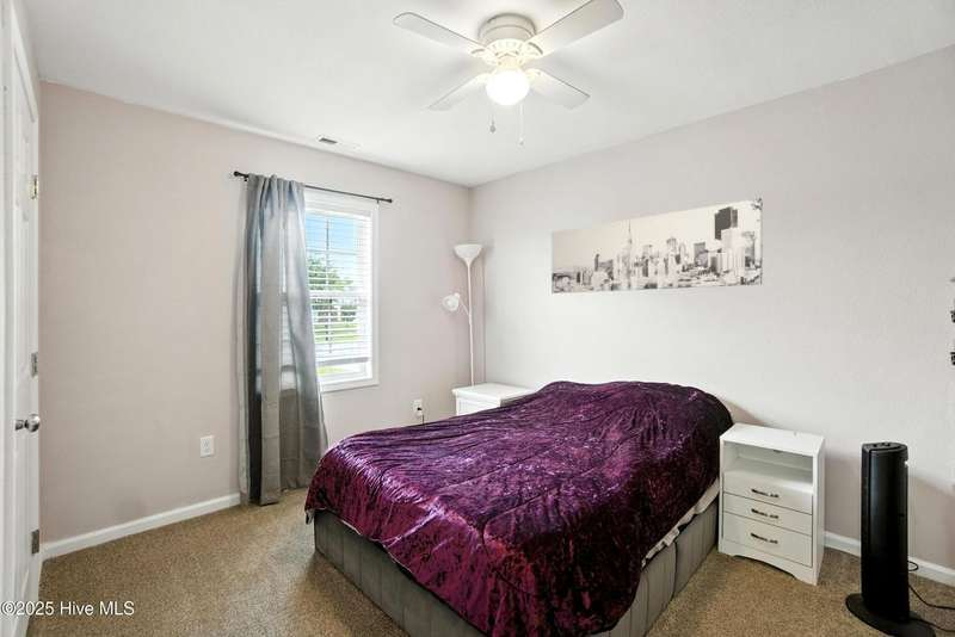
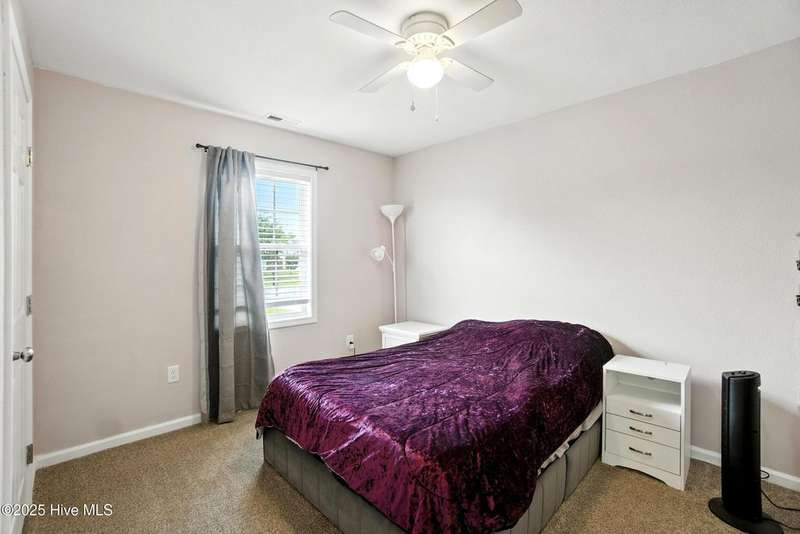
- wall art [550,197,764,295]
